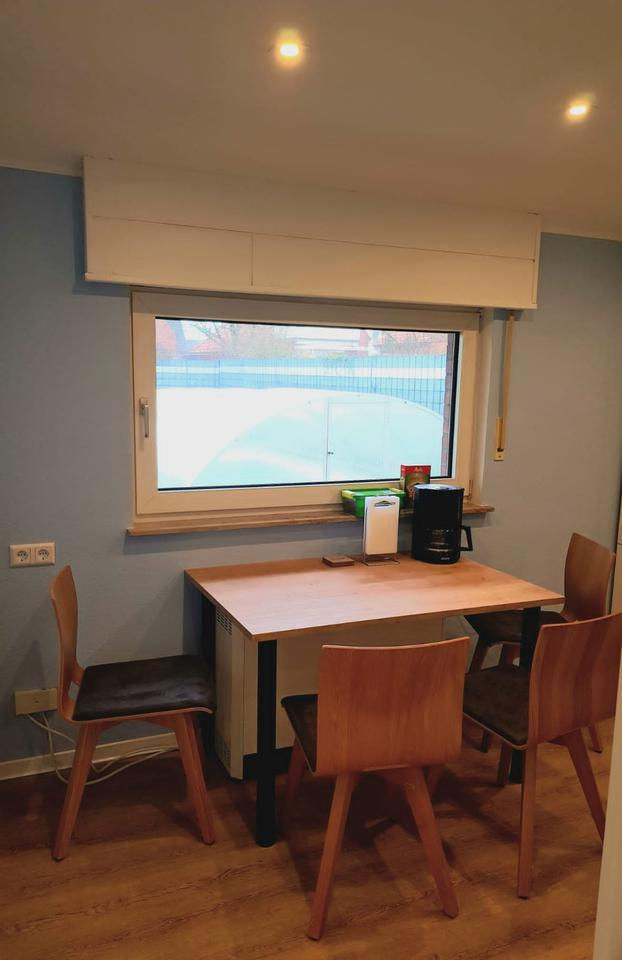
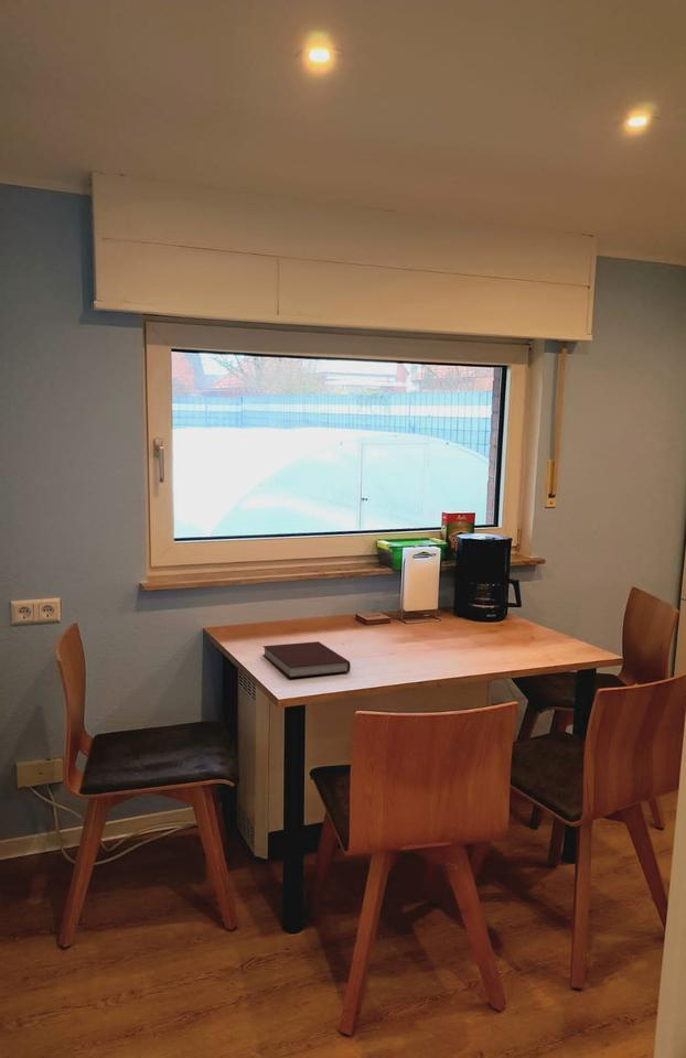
+ notebook [261,640,352,679]
